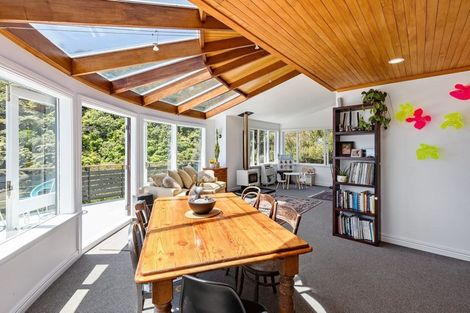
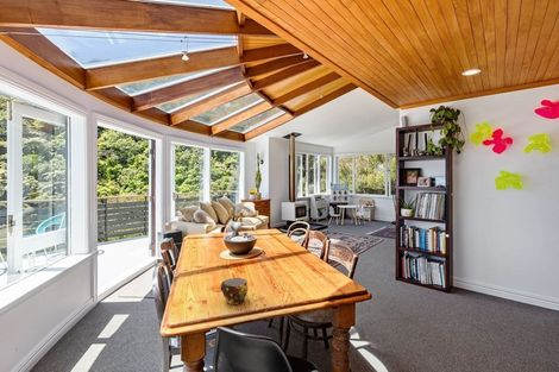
+ cup [219,277,249,305]
